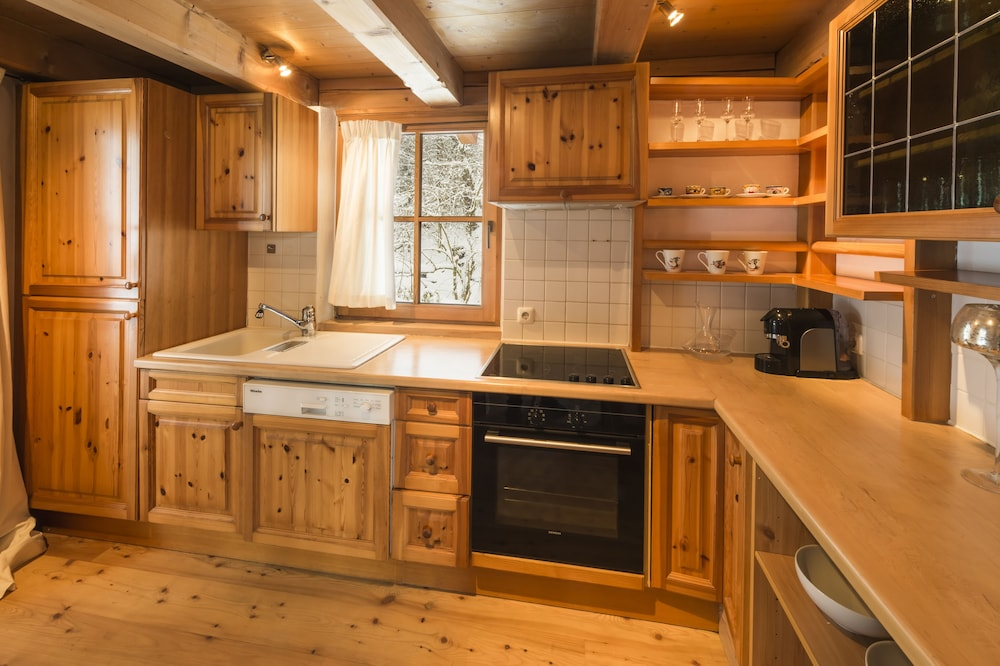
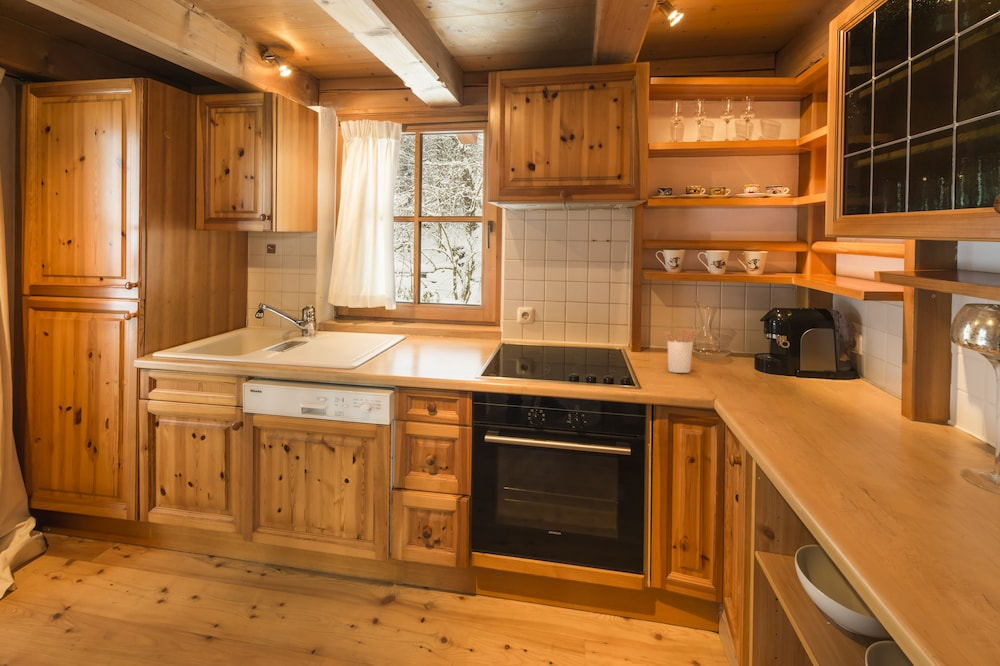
+ utensil holder [663,326,698,374]
